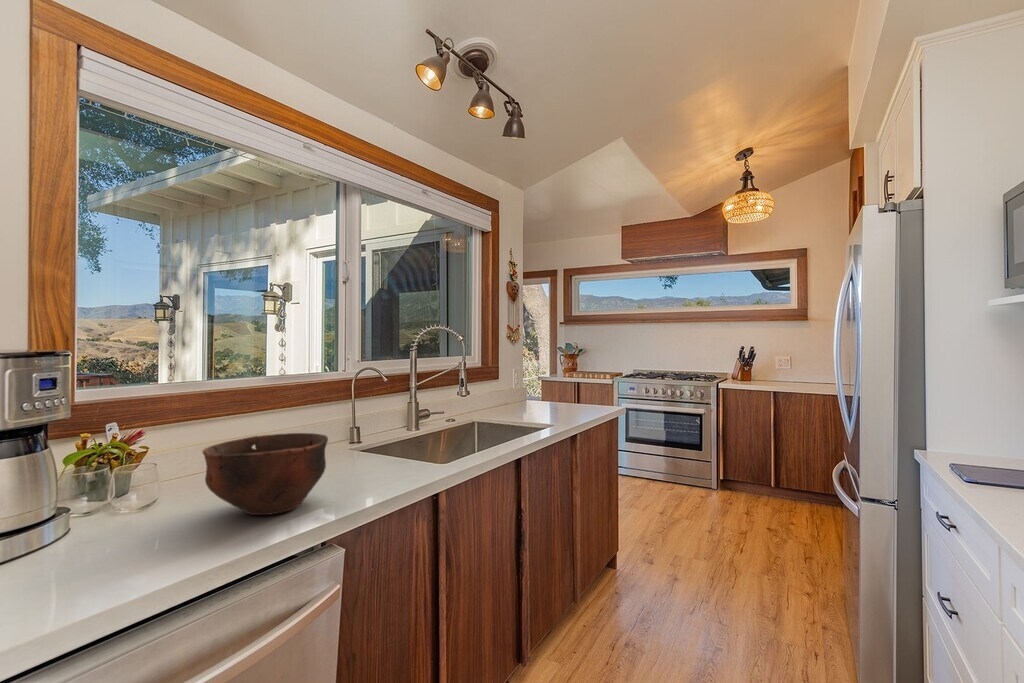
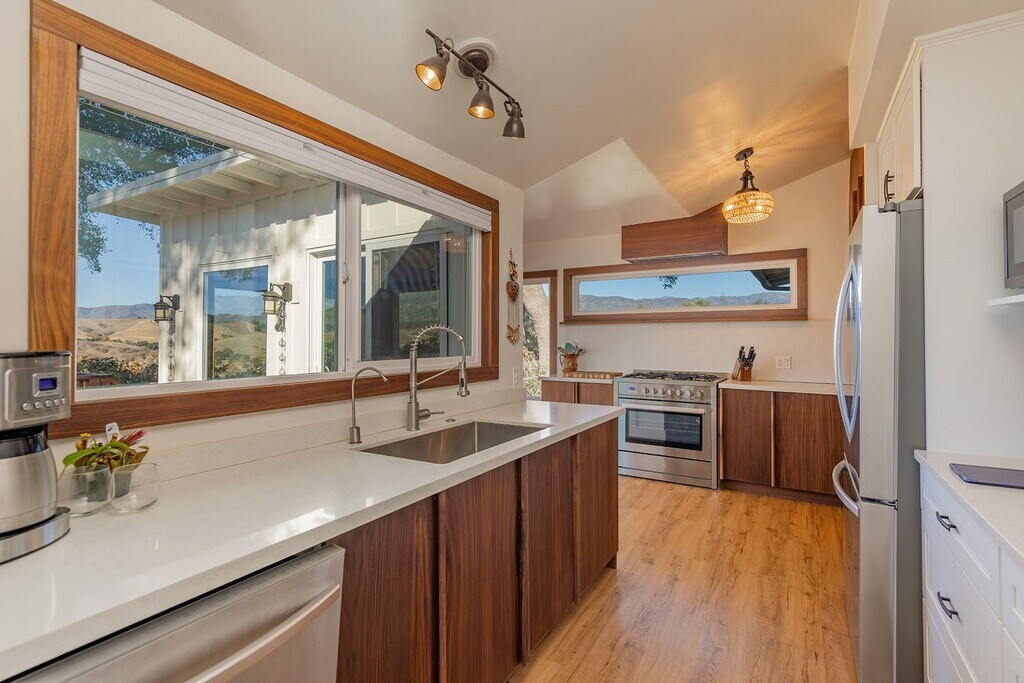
- bowl [201,432,329,516]
